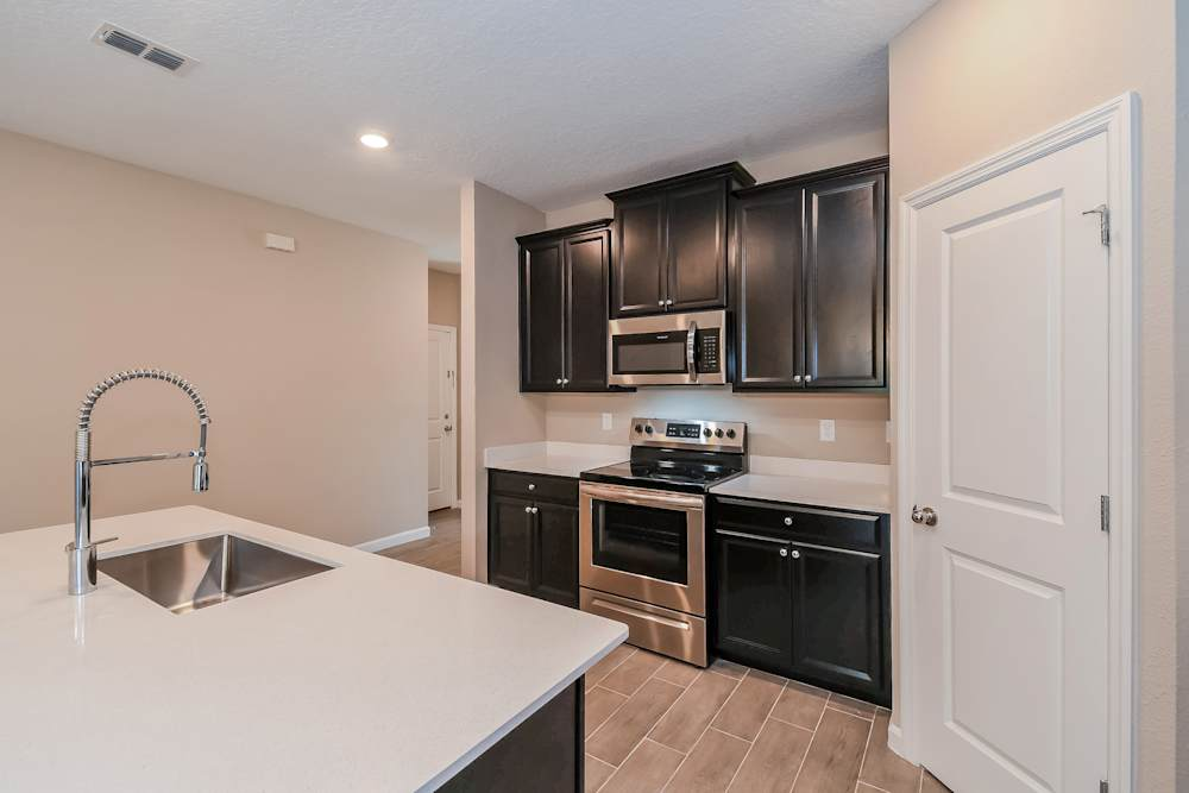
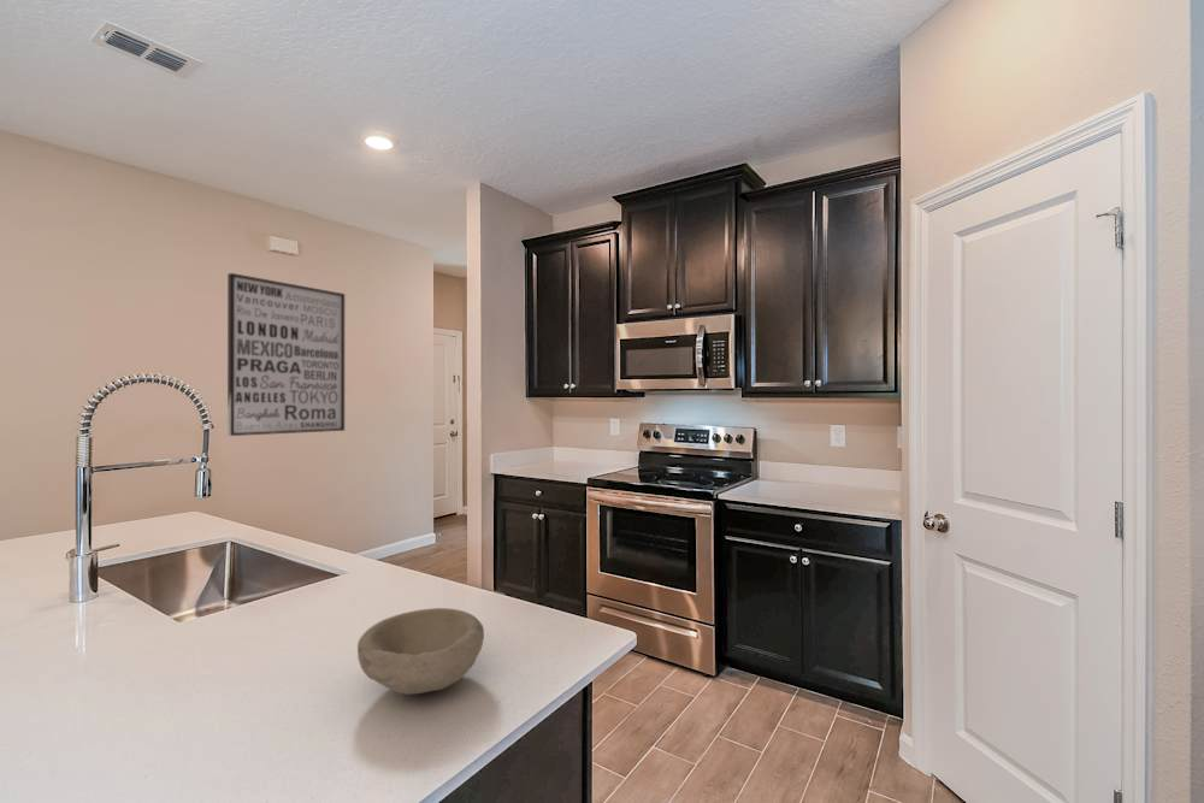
+ bowl [356,607,485,696]
+ wall art [226,272,346,437]
